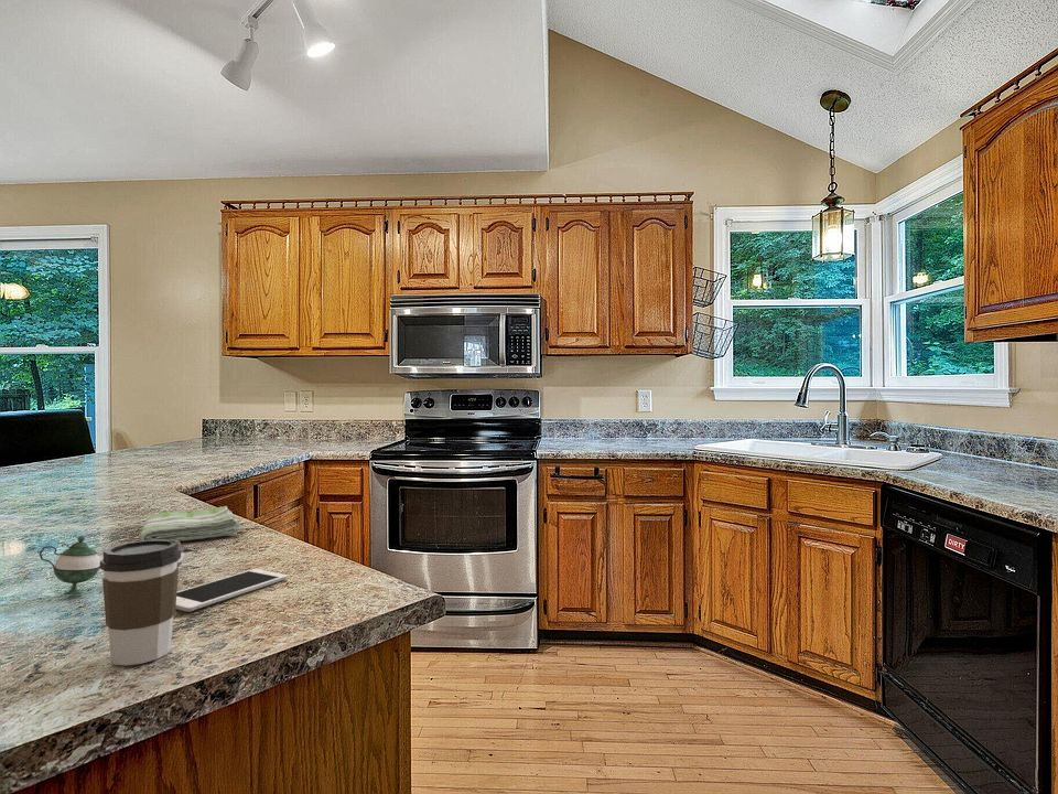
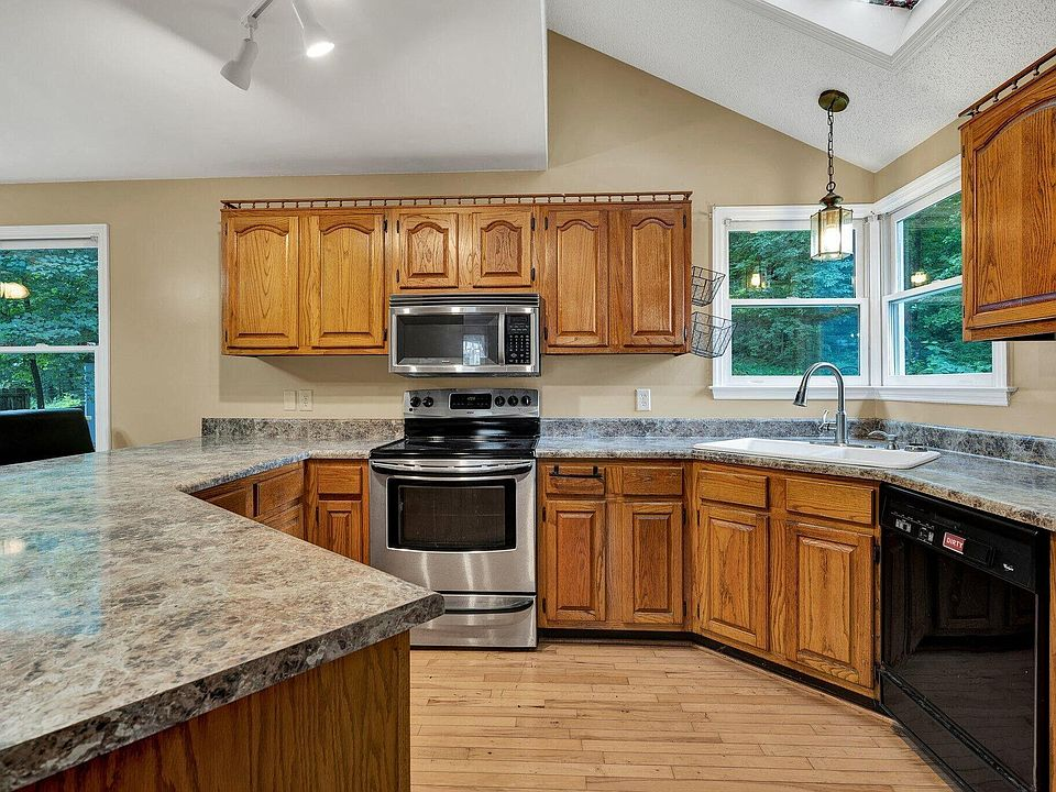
- coffee cup [99,539,181,666]
- cell phone [175,568,289,613]
- dish towel [139,505,241,541]
- teapot [39,535,194,597]
